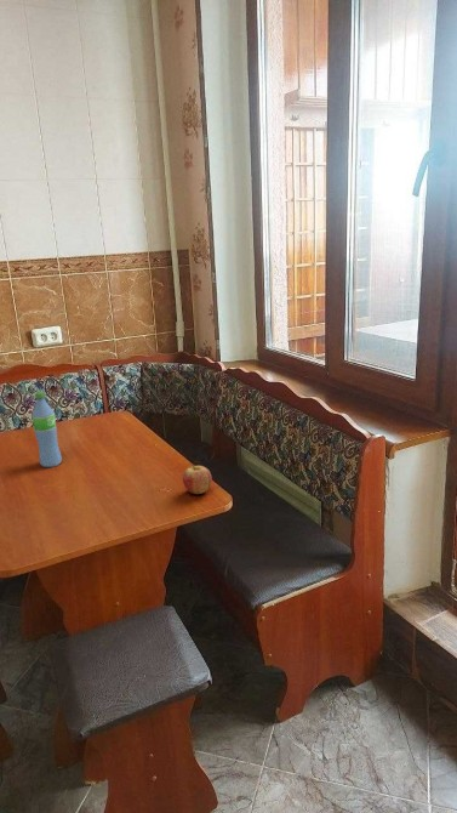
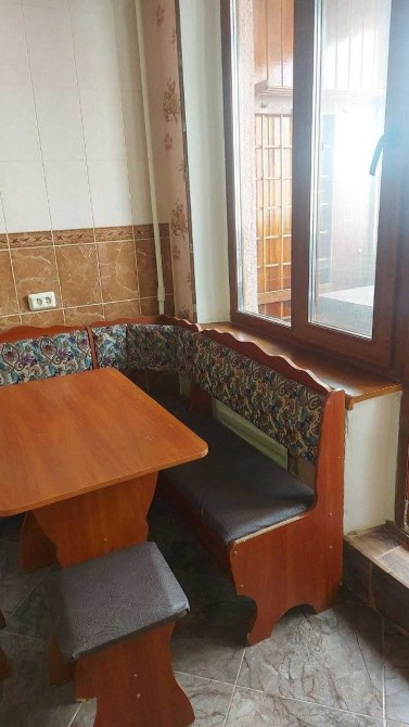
- fruit [182,462,213,495]
- water bottle [30,391,63,468]
